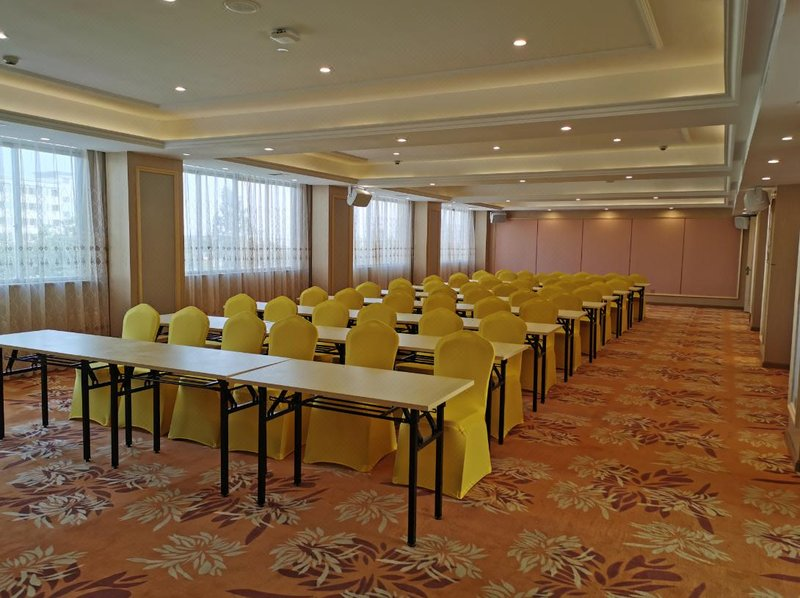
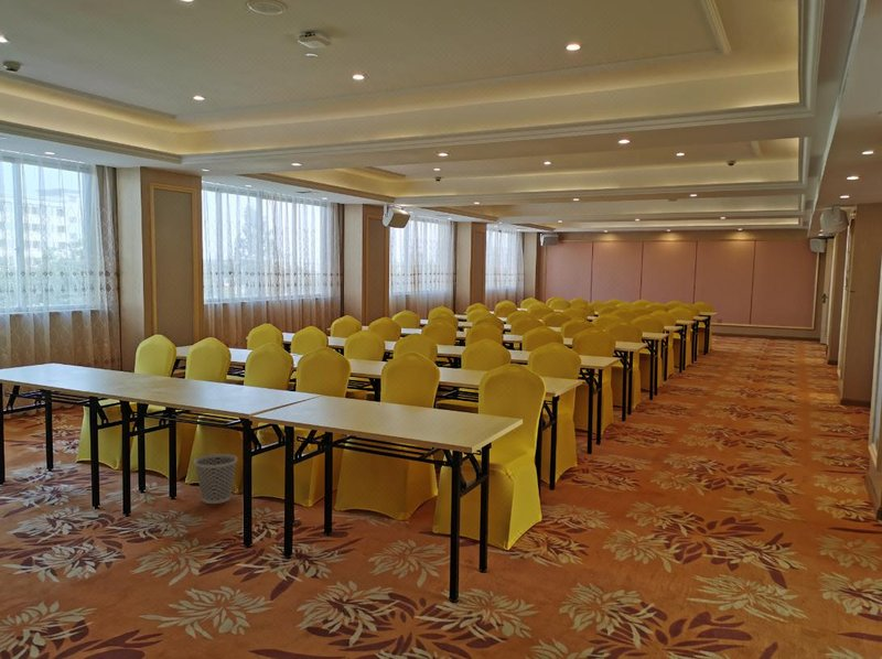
+ wastebasket [193,453,238,505]
